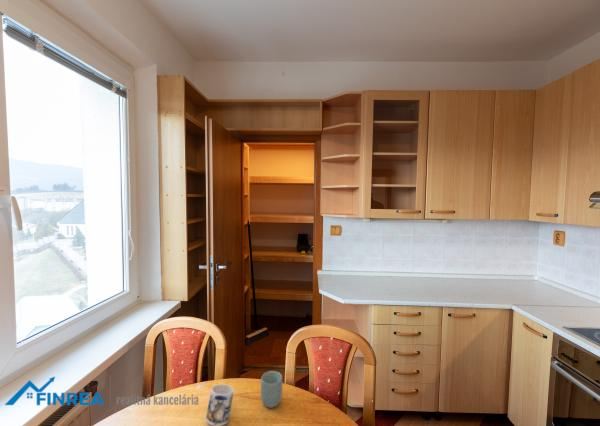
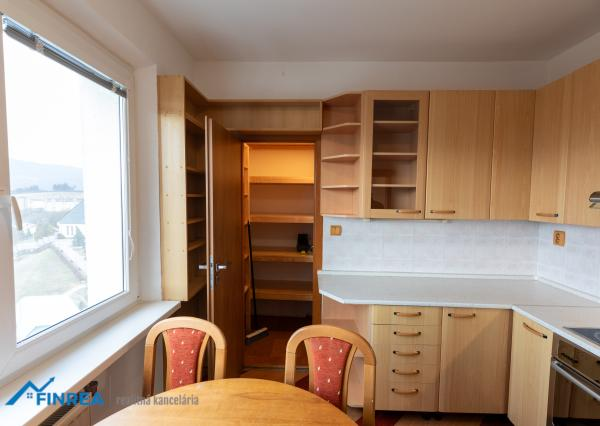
- mug [205,383,235,426]
- cup [260,370,283,409]
